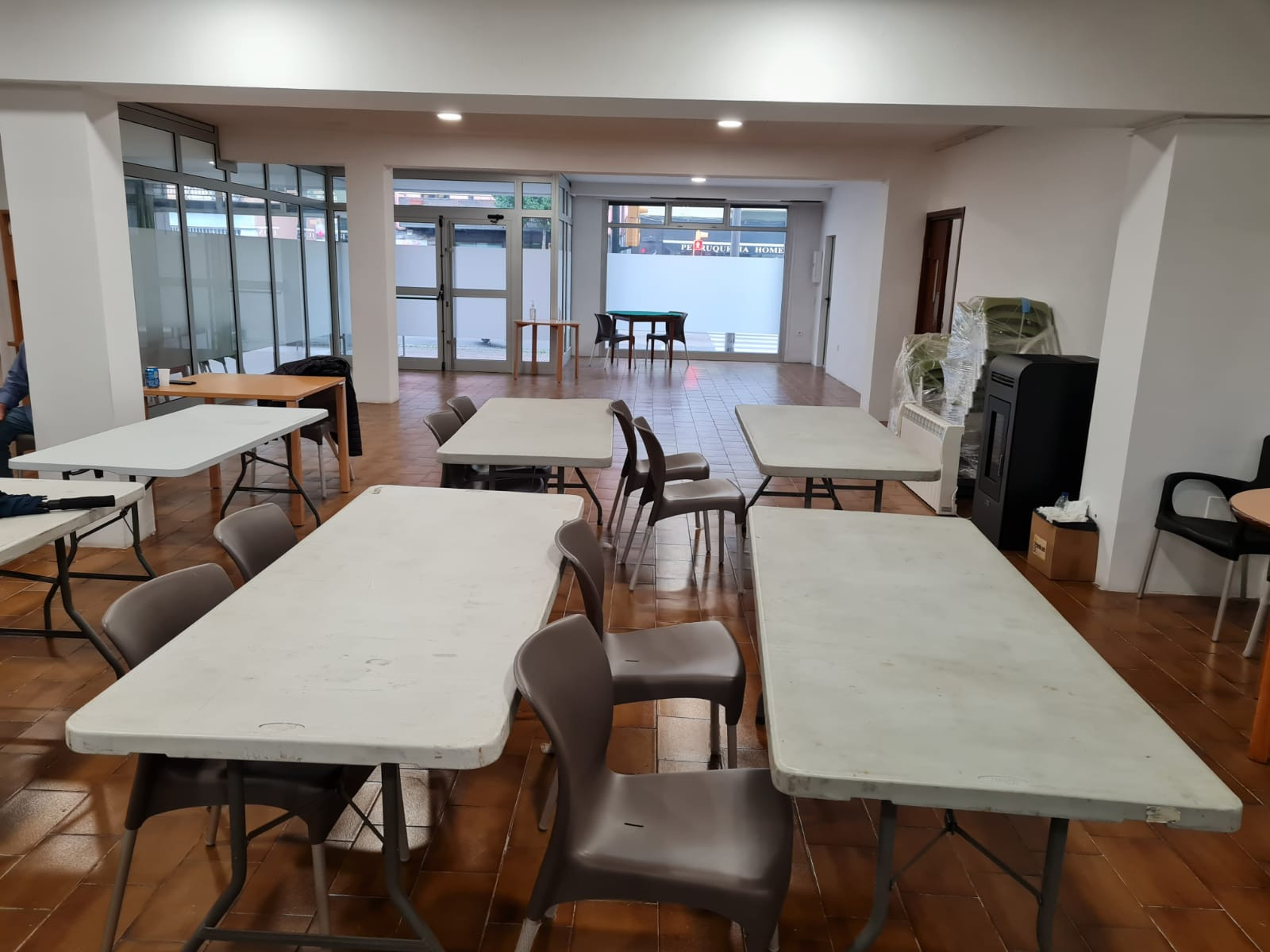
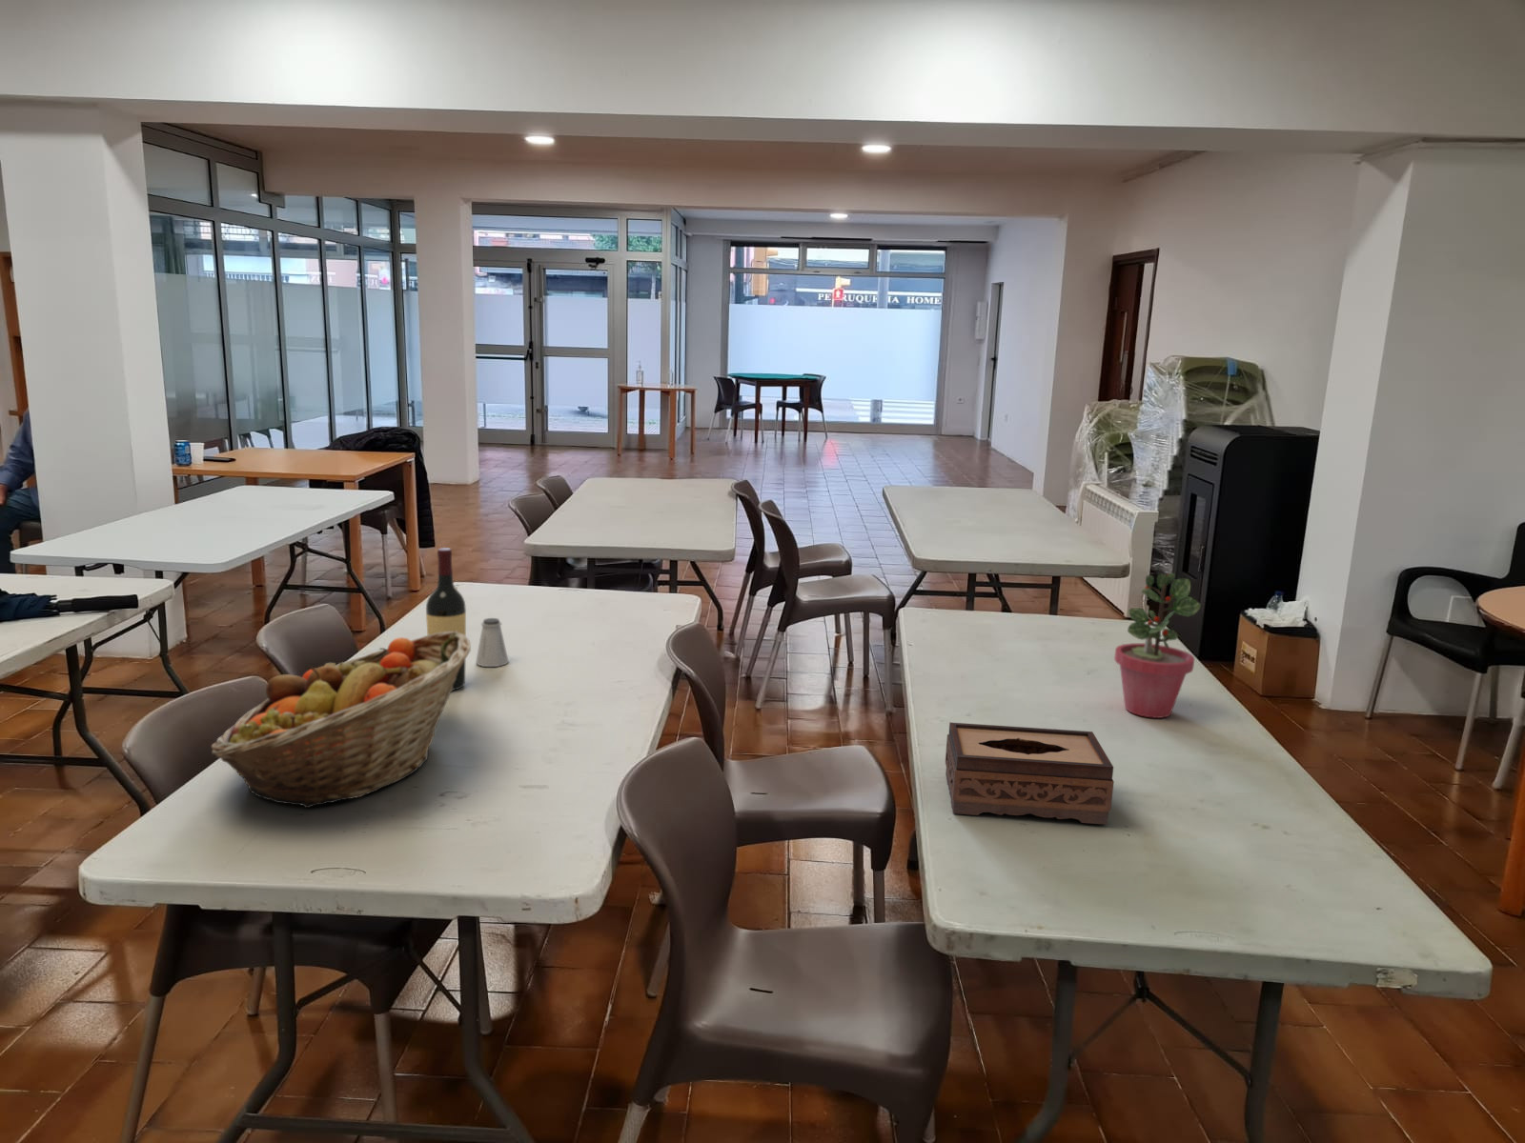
+ saltshaker [474,617,510,668]
+ fruit basket [210,632,472,809]
+ potted plant [1113,573,1202,719]
+ wine bottle [425,546,467,692]
+ tissue box [945,722,1116,826]
